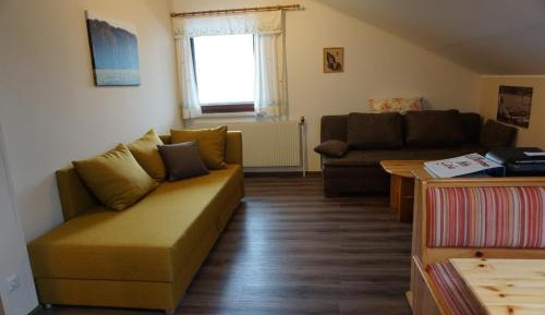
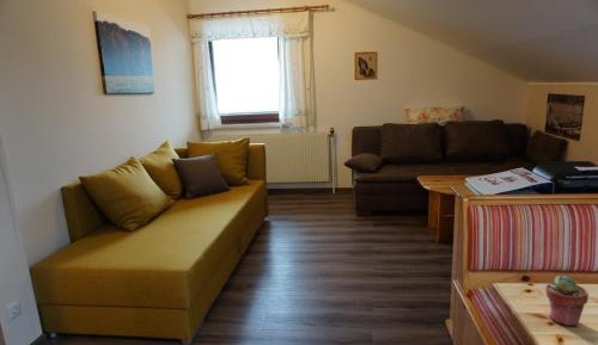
+ potted succulent [544,275,590,328]
